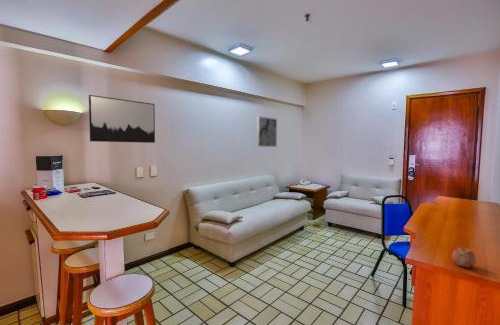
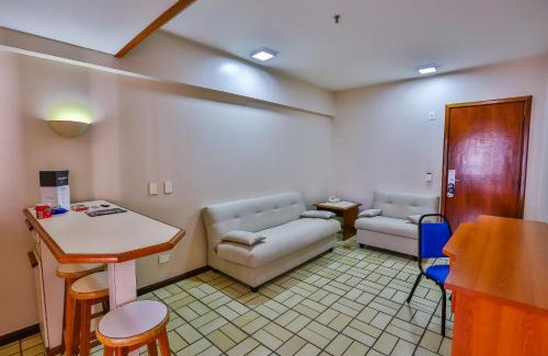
- apple [451,247,477,269]
- wall art [88,94,156,144]
- wall art [256,115,278,148]
